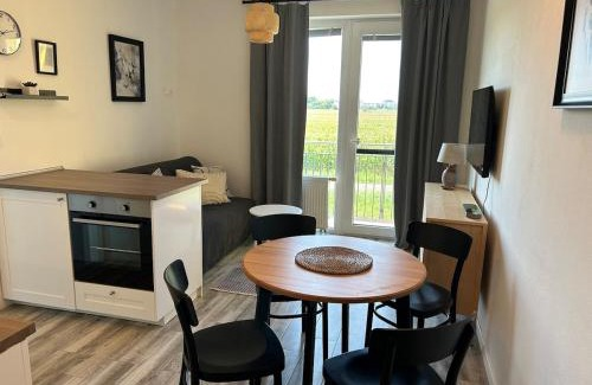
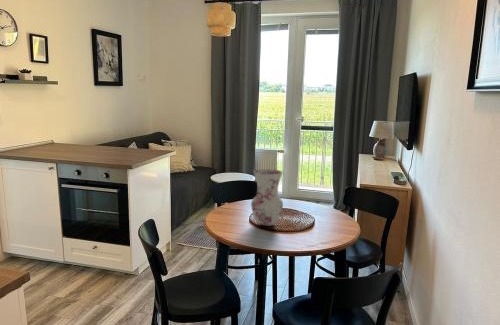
+ vase [250,168,284,227]
